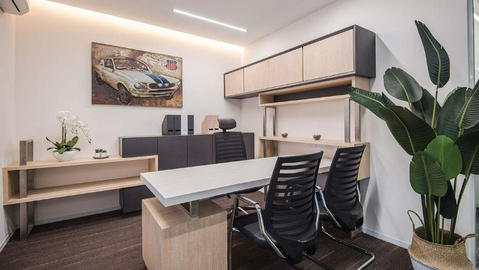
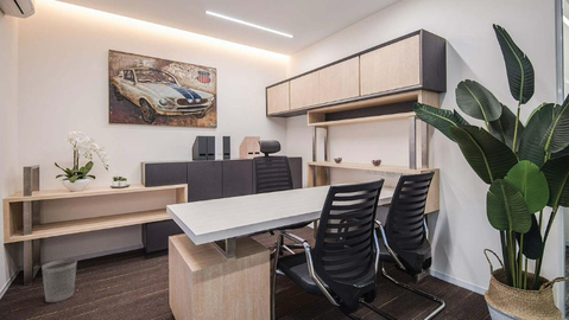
+ wastebasket [40,257,78,303]
